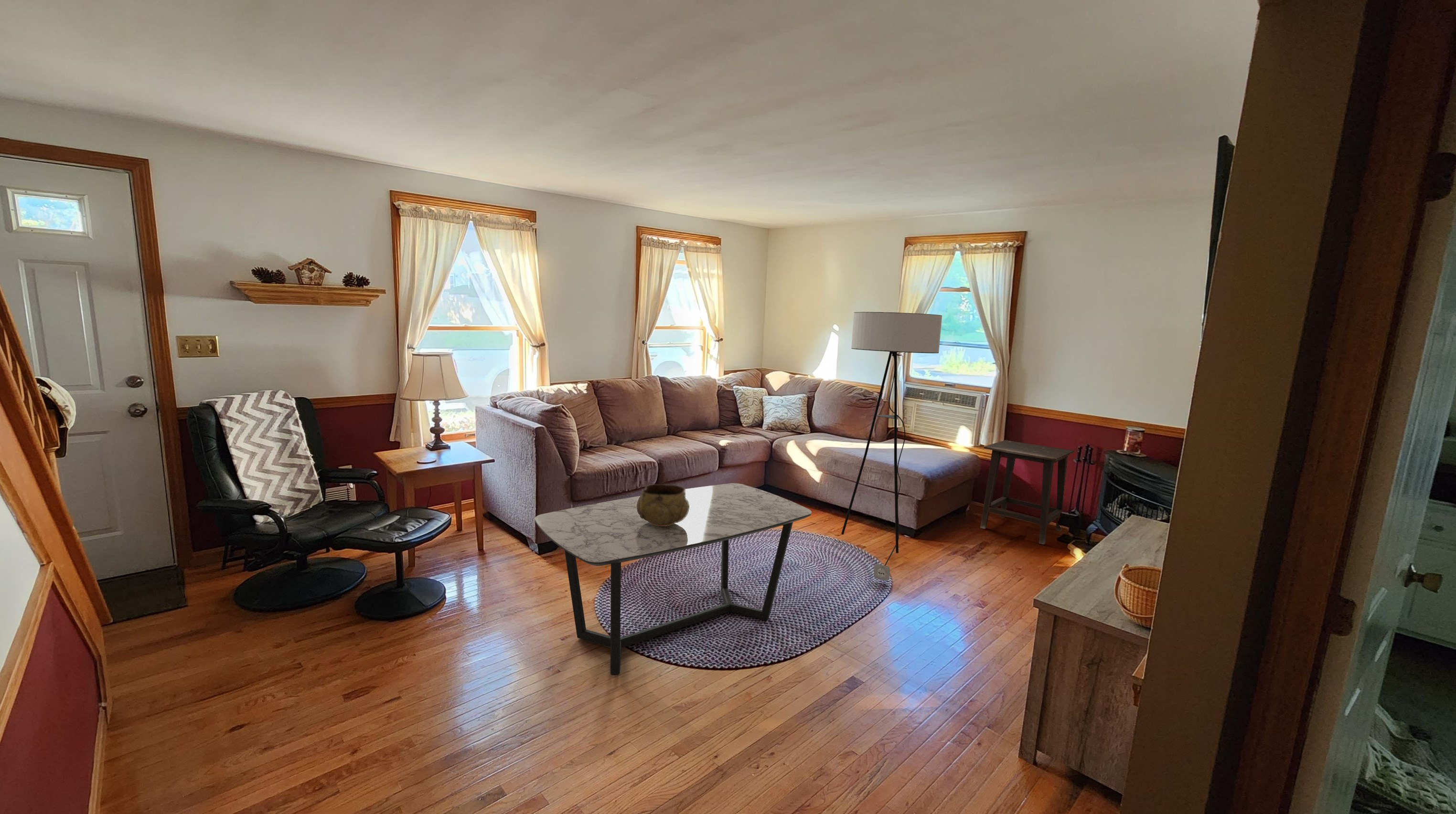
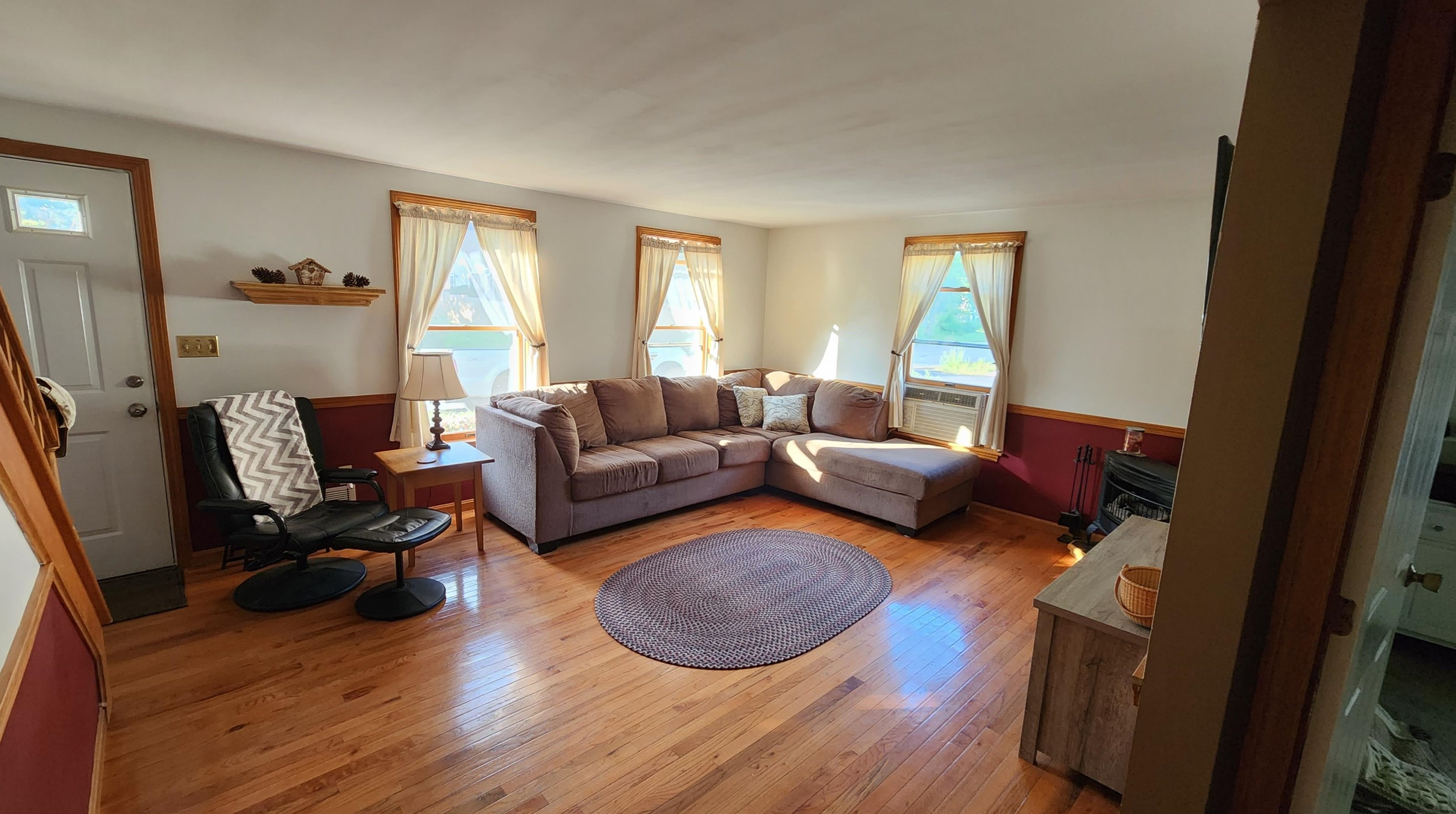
- floor lamp [841,311,942,581]
- side table [980,440,1074,545]
- coffee table [535,483,812,676]
- decorative bowl [637,484,689,526]
